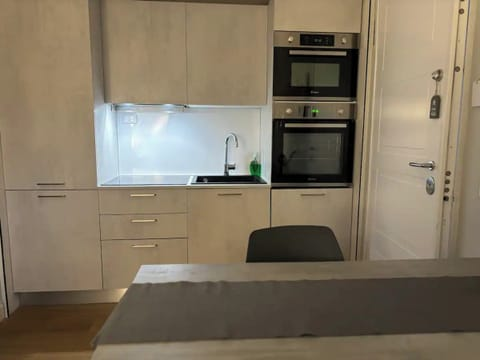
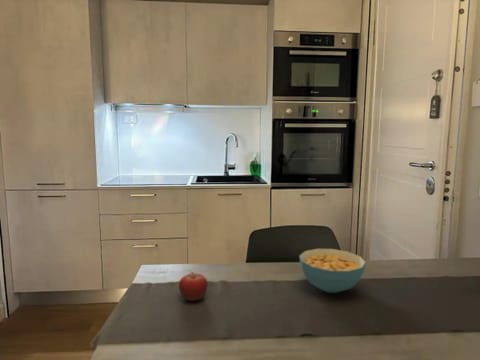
+ cereal bowl [298,248,367,294]
+ fruit [178,270,209,302]
